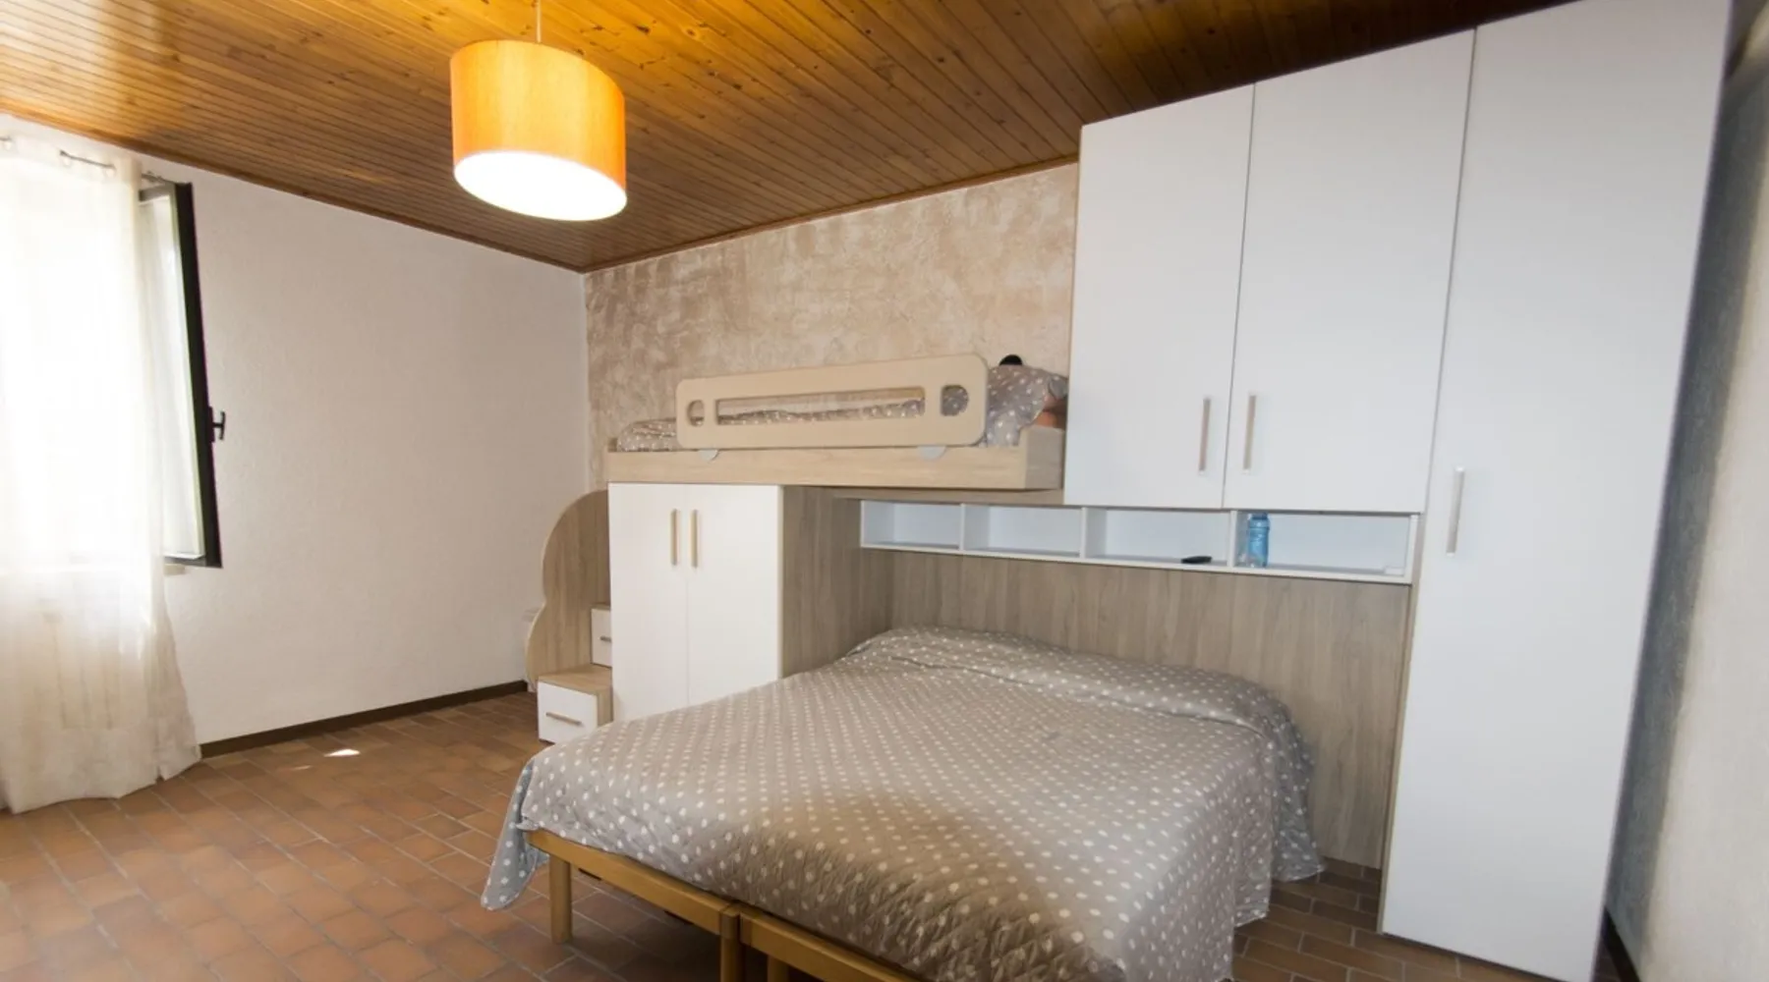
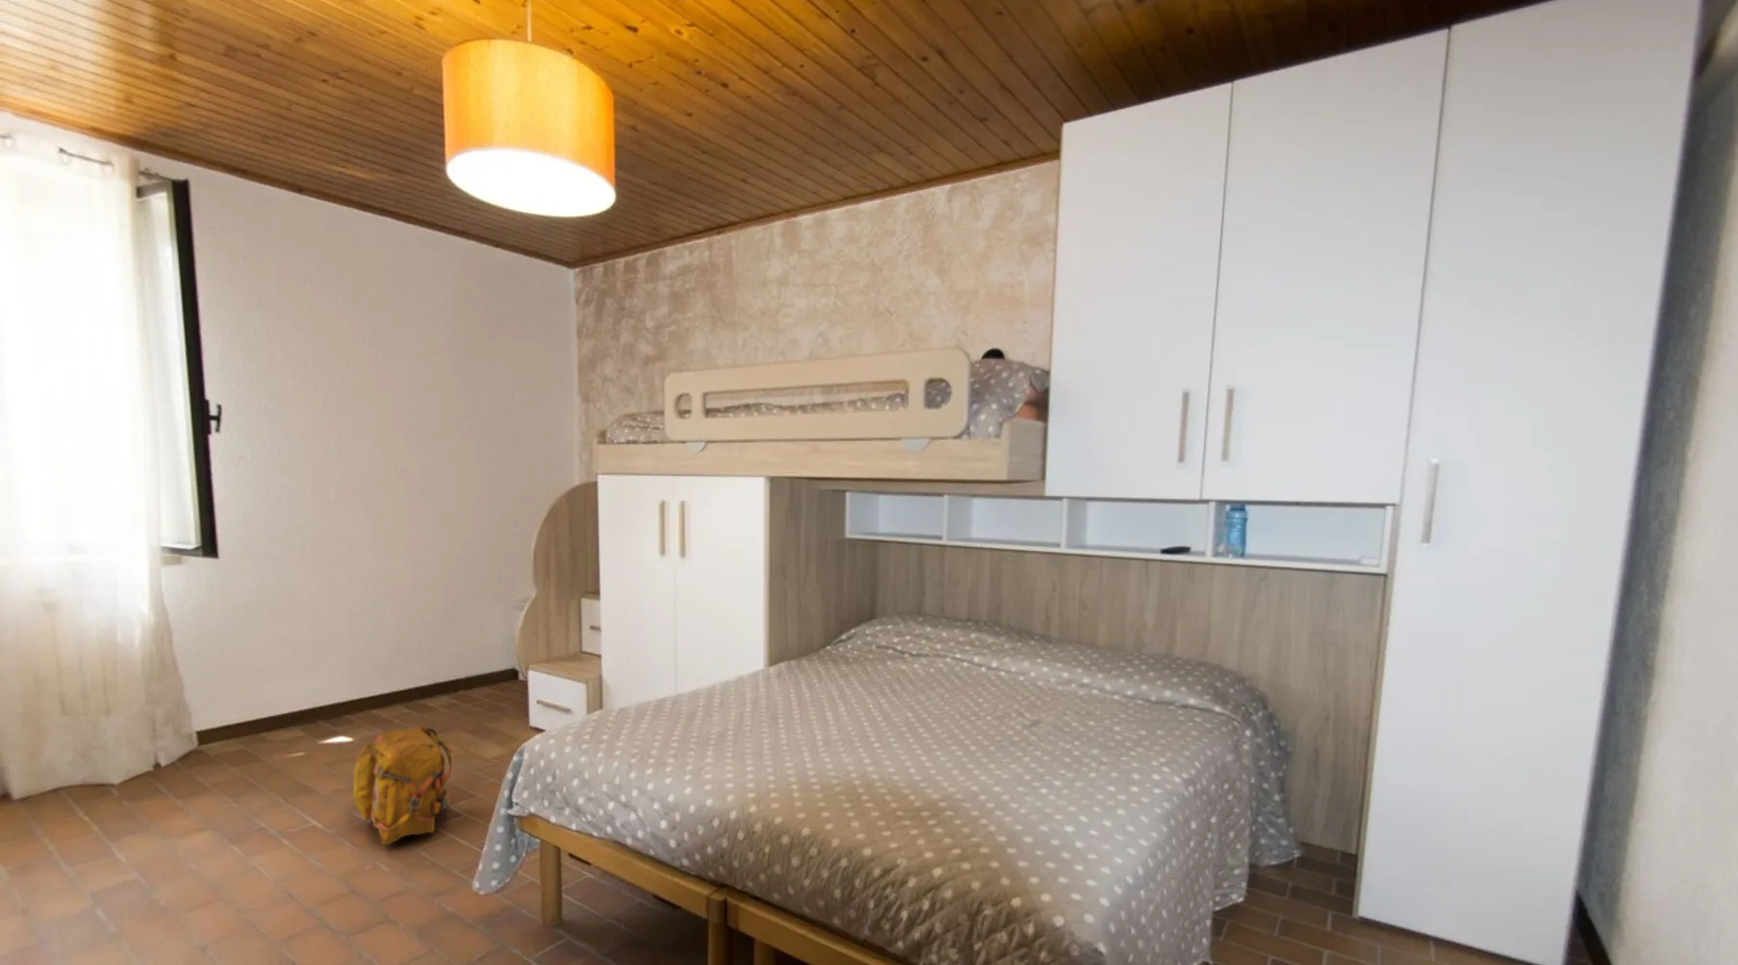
+ backpack [352,725,454,845]
